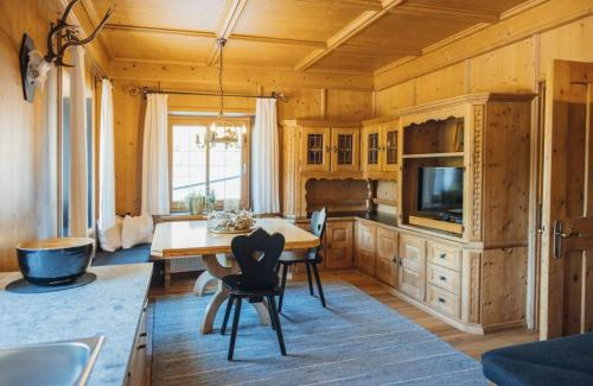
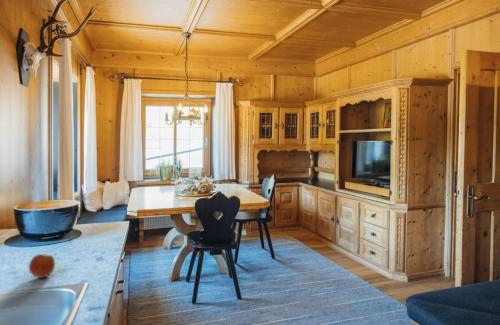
+ apple [28,253,56,279]
